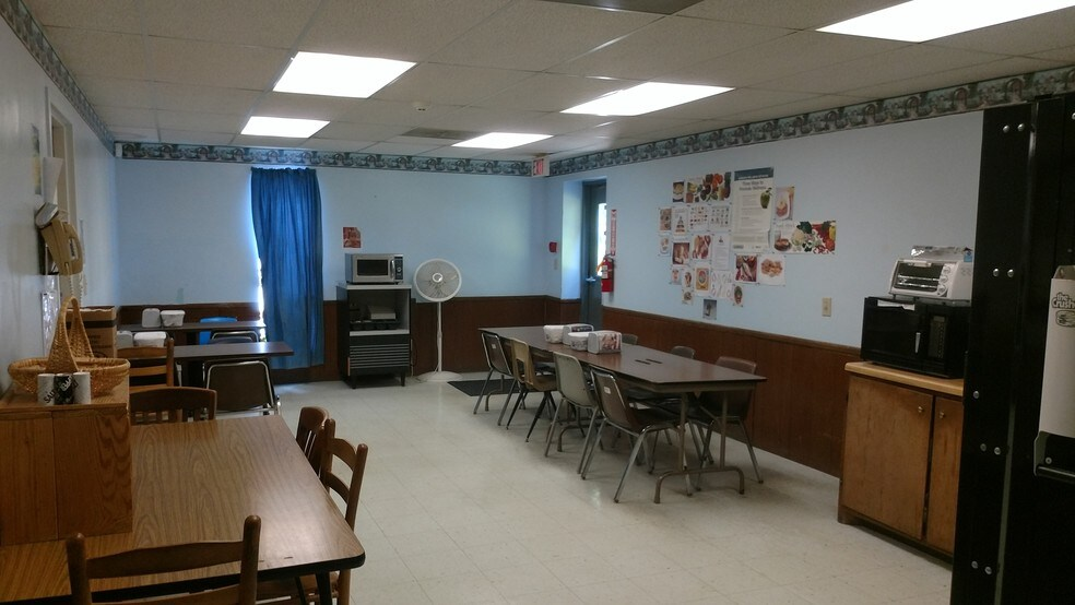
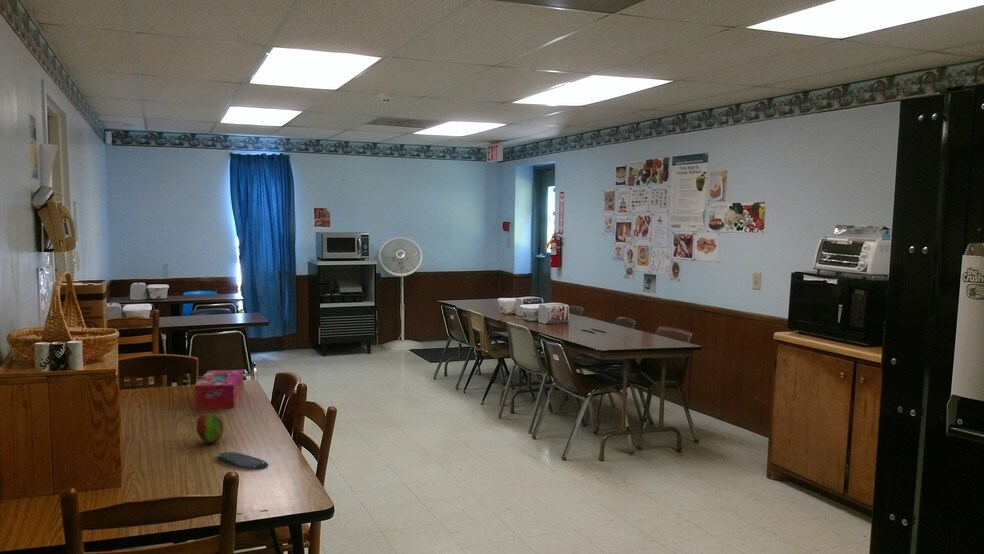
+ oval tray [217,451,269,469]
+ fruit [195,412,224,444]
+ tissue box [193,369,245,411]
